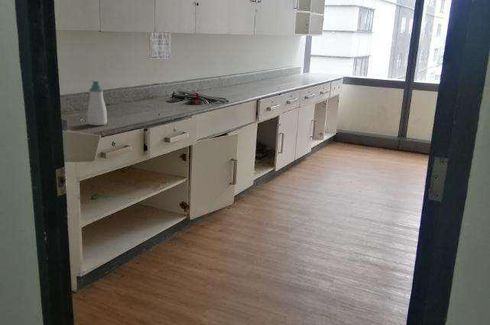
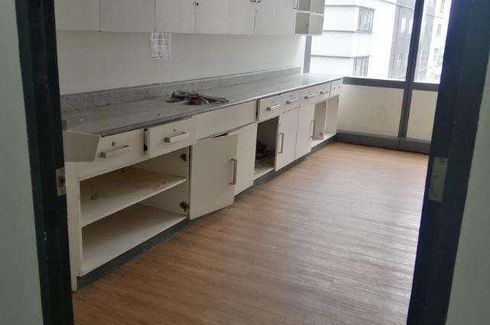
- soap bottle [87,80,108,126]
